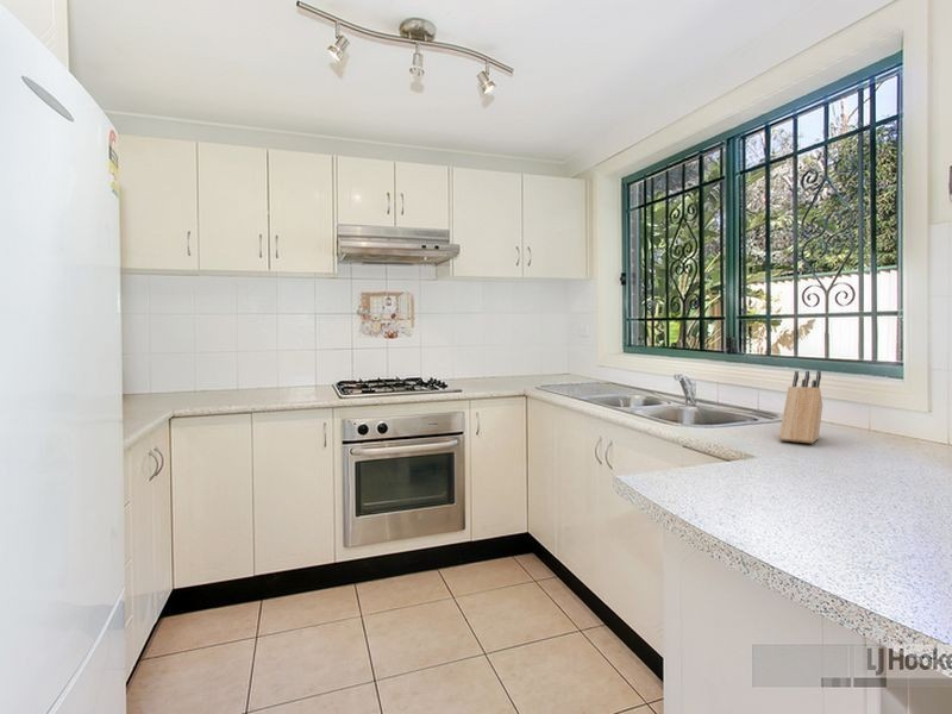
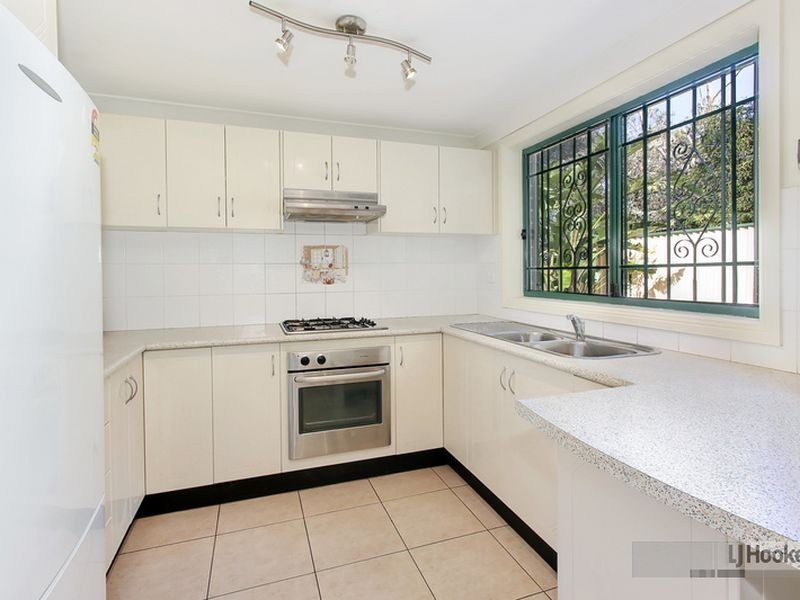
- knife block [778,369,823,444]
